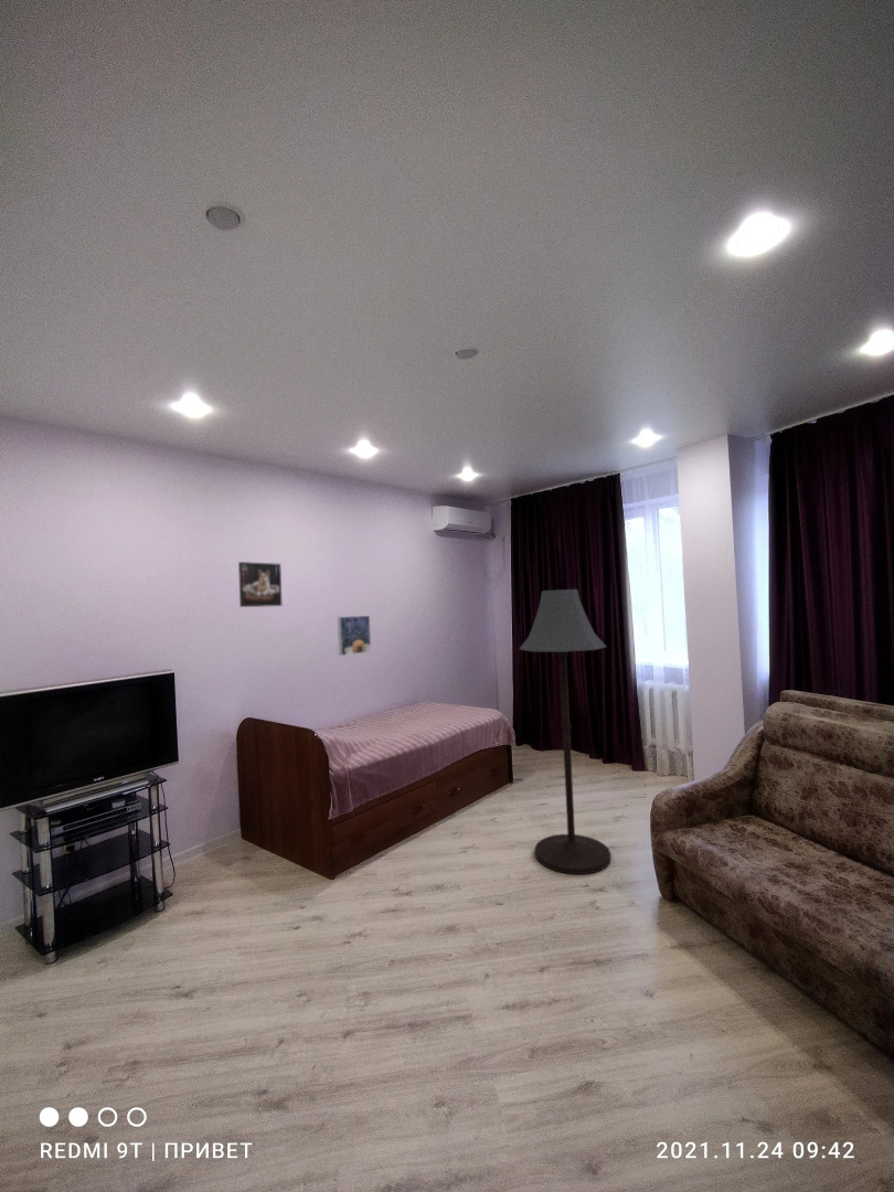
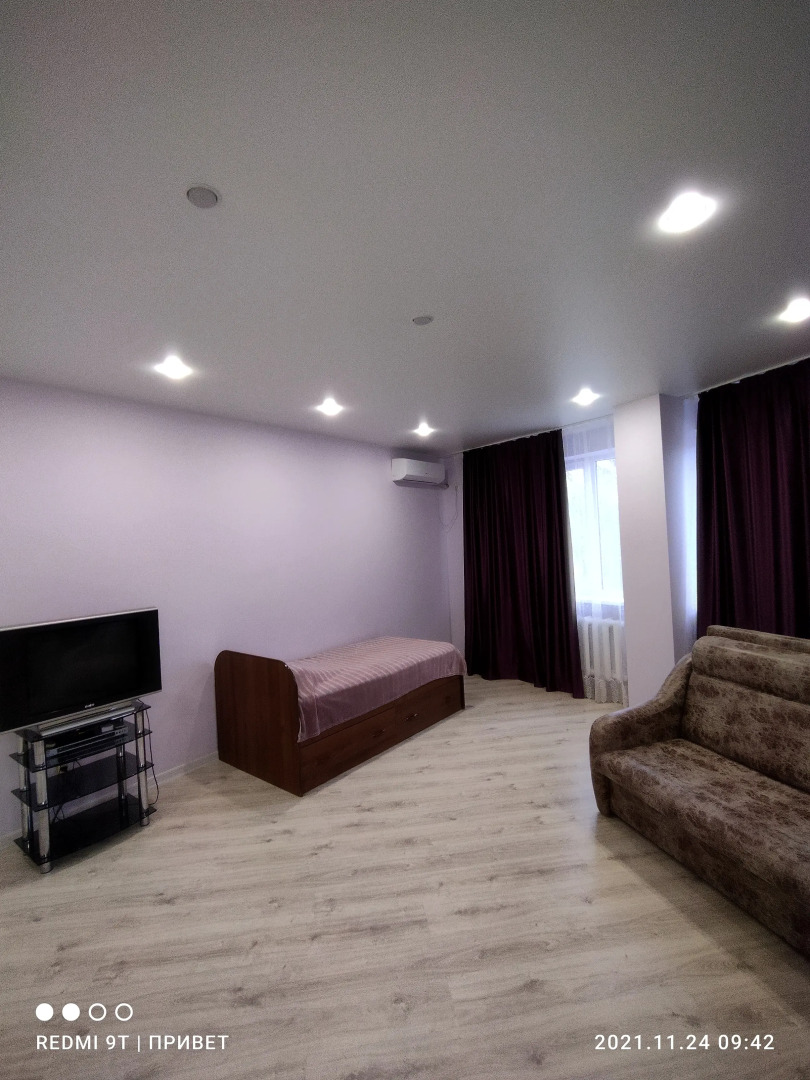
- floor lamp [519,588,611,875]
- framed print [337,615,372,657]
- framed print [237,561,284,608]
